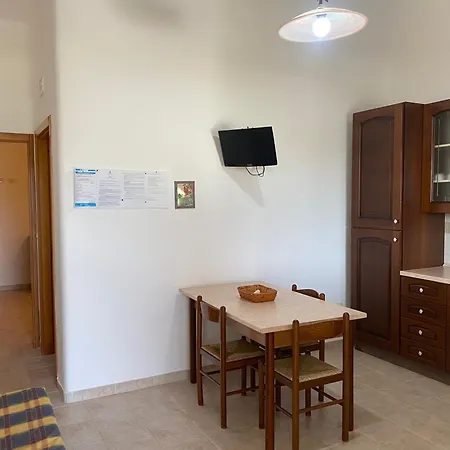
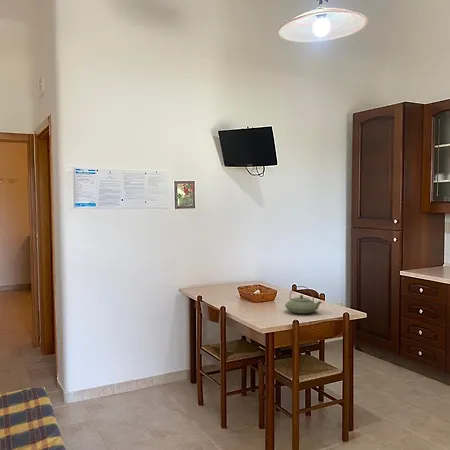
+ teapot [284,285,322,315]
